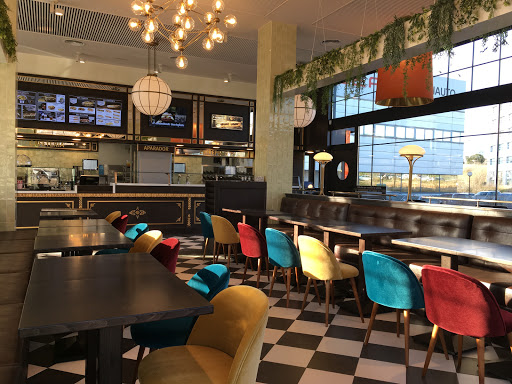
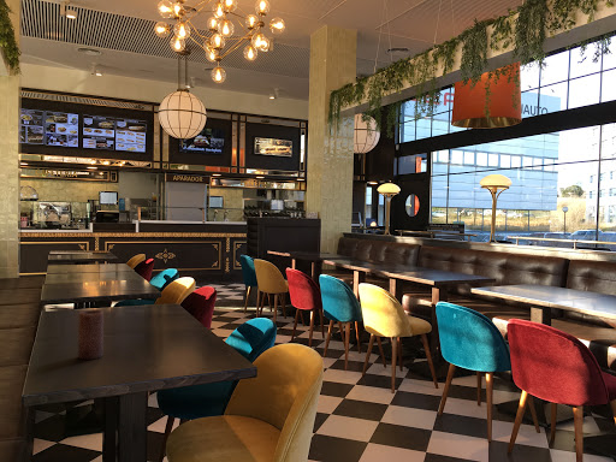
+ candle [77,308,105,361]
